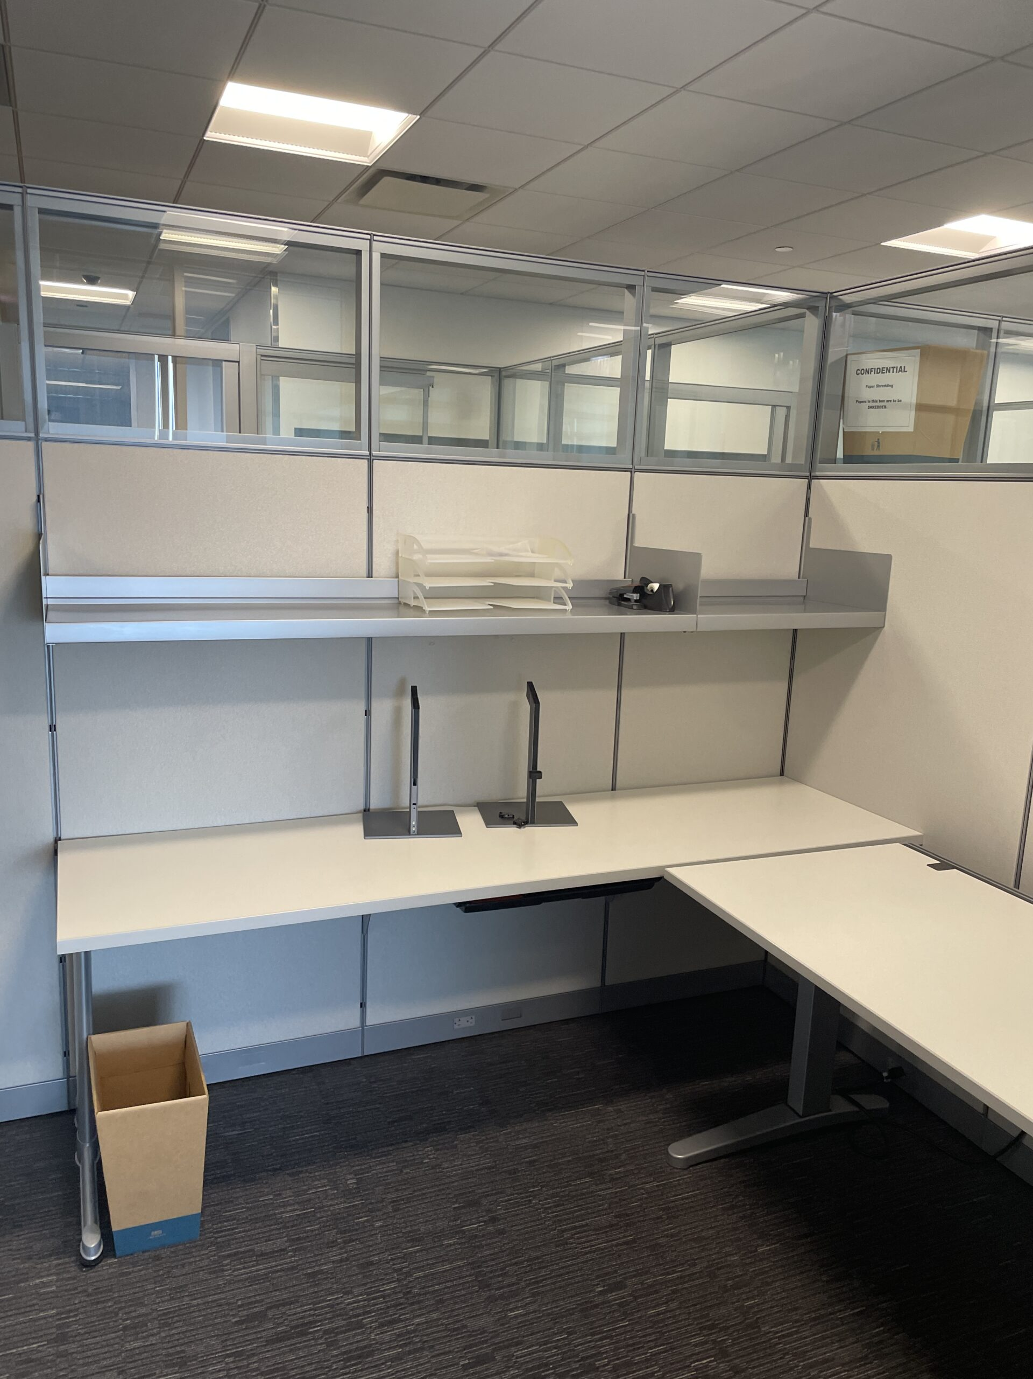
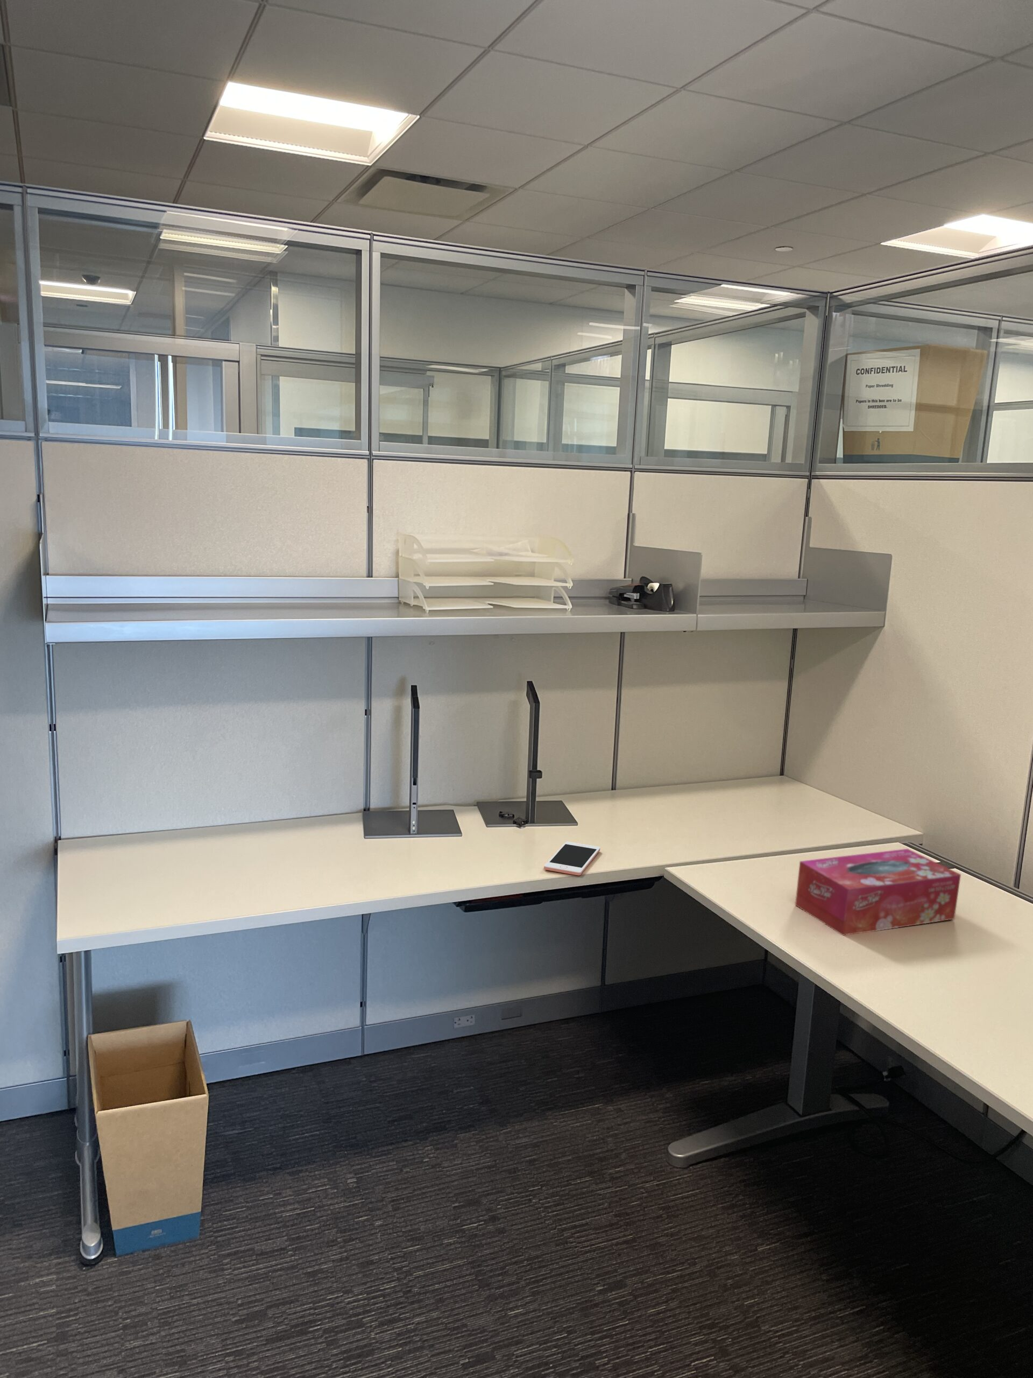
+ tissue box [794,849,961,936]
+ cell phone [544,841,600,876]
